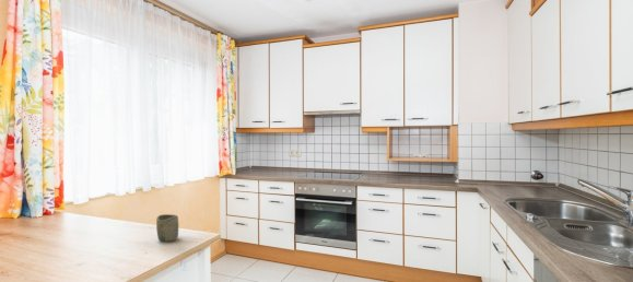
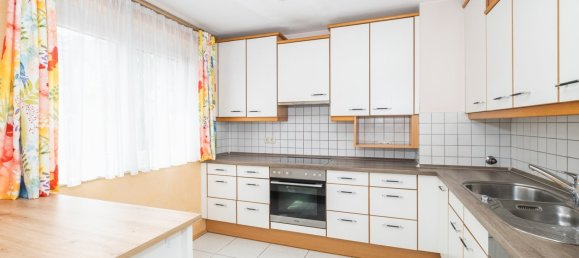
- cup [155,213,179,243]
